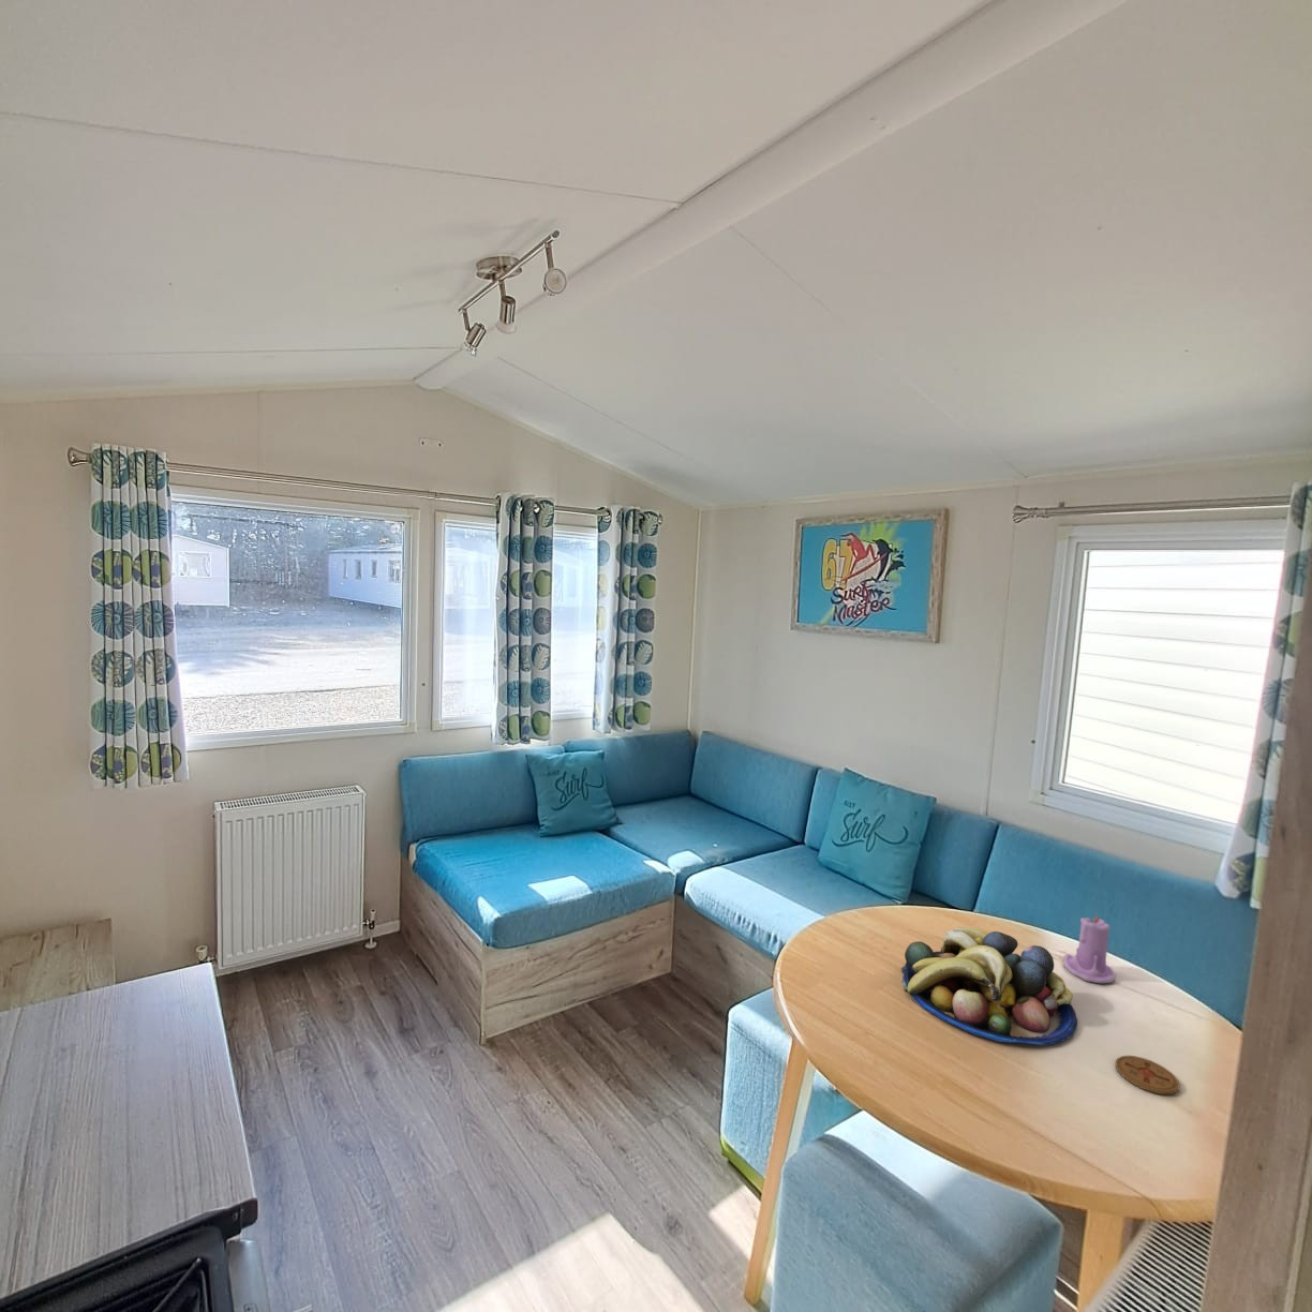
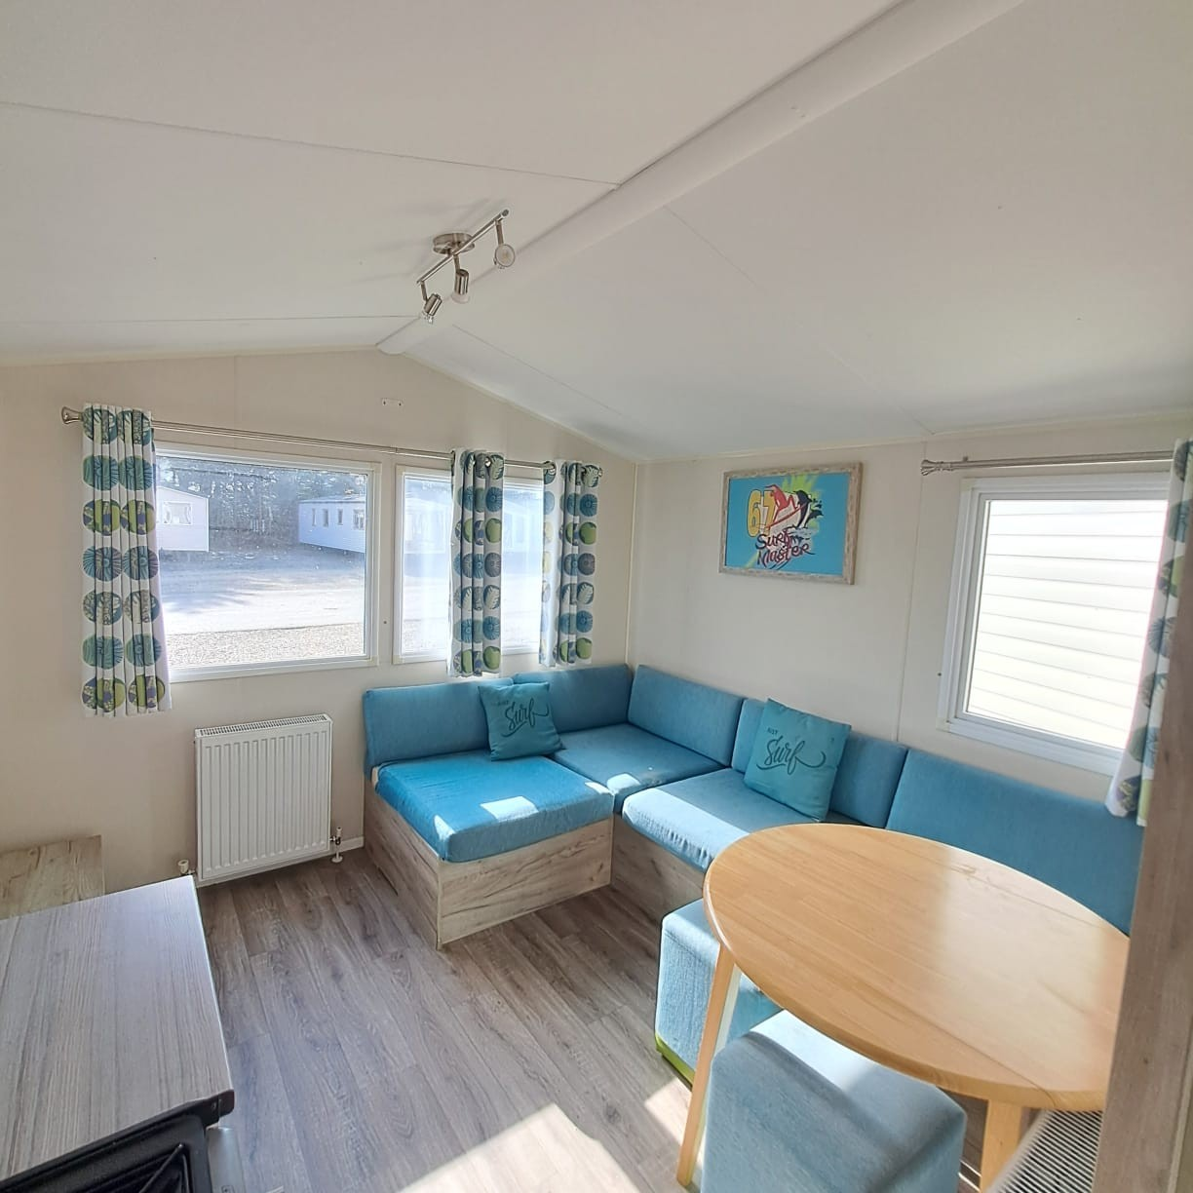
- fruit bowl [900,926,1079,1046]
- candle [1062,912,1117,984]
- coaster [1115,1055,1181,1096]
